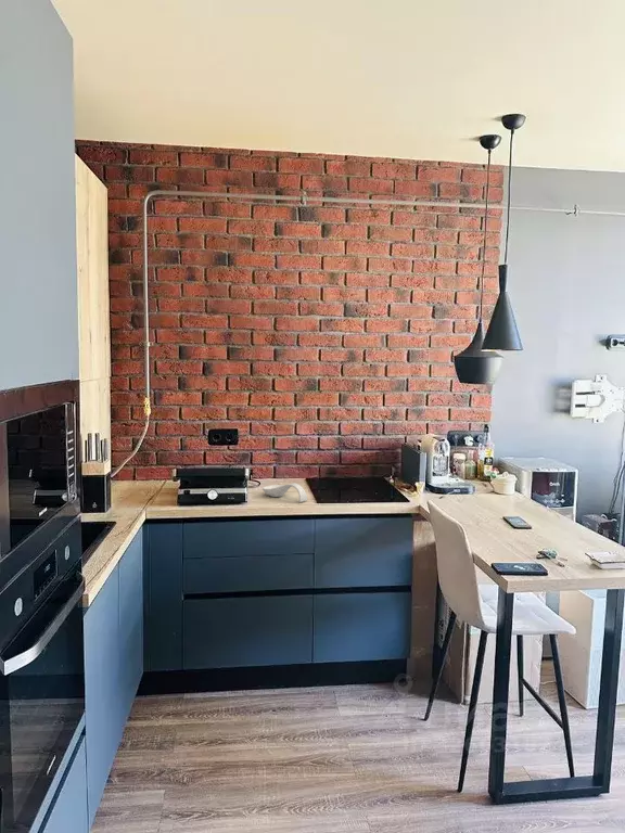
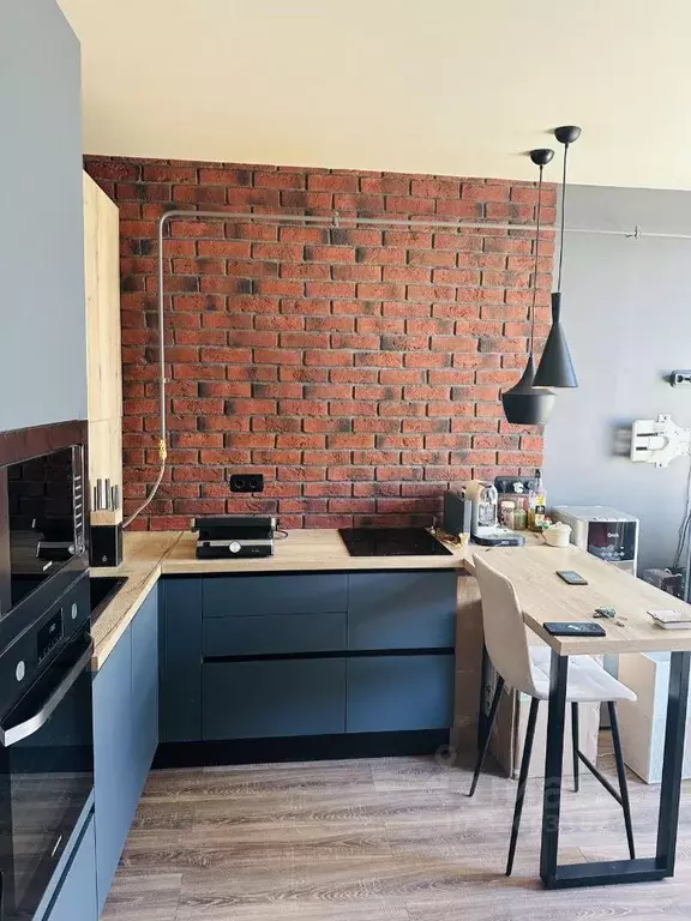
- spoon rest [262,482,308,503]
